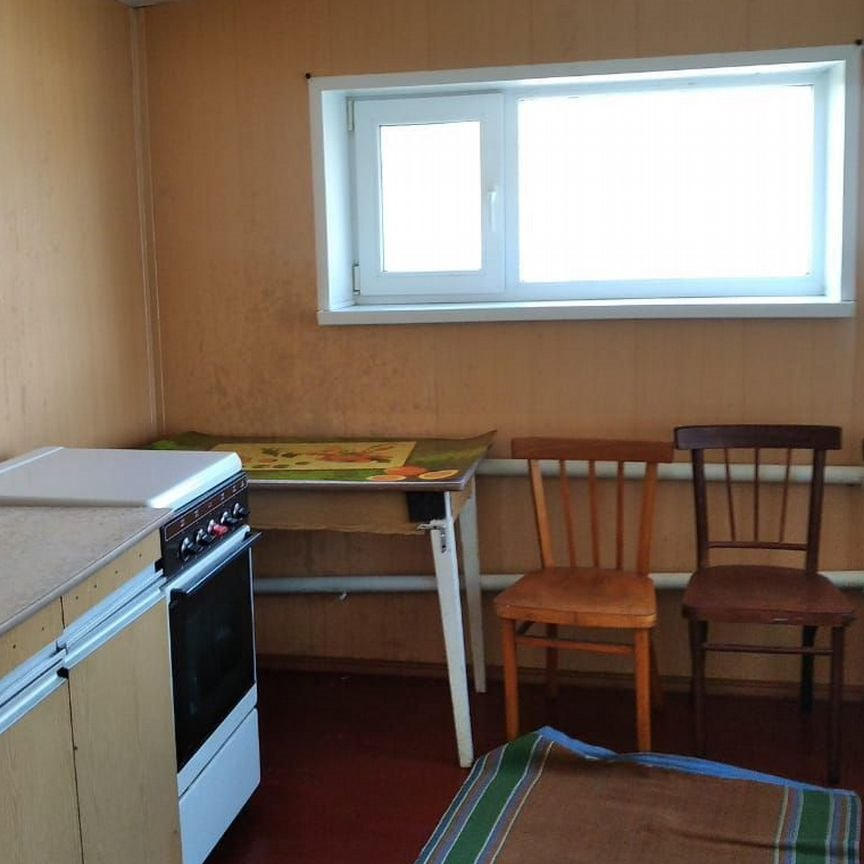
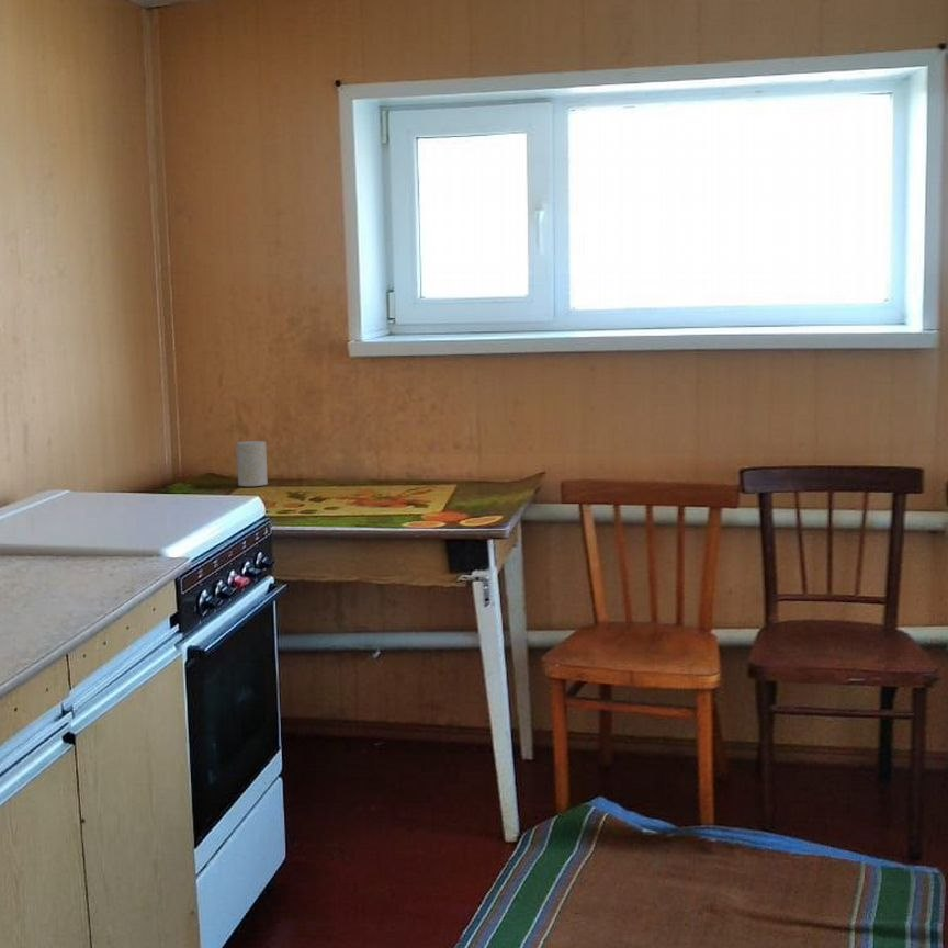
+ cup [236,440,269,487]
